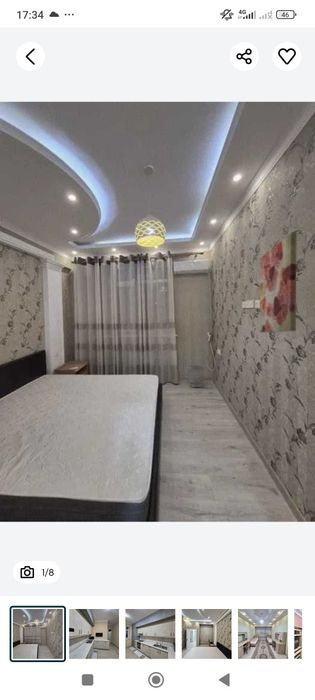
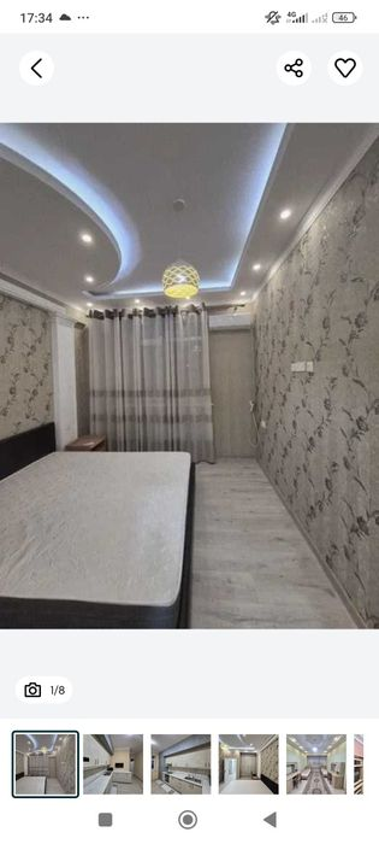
- wall art [259,232,298,333]
- wastebasket [187,364,205,388]
